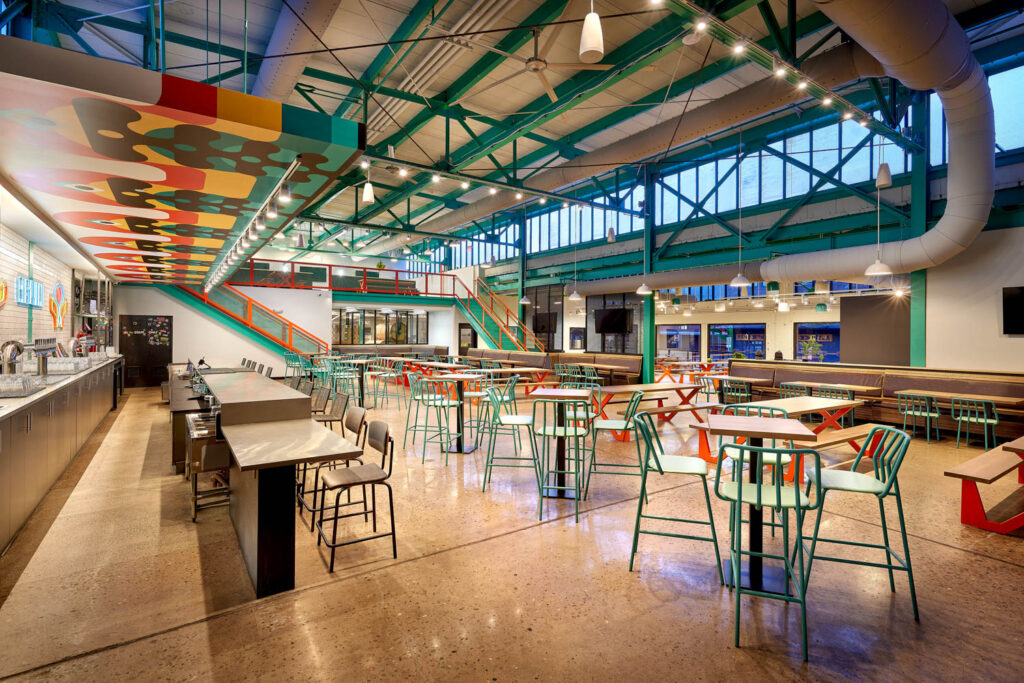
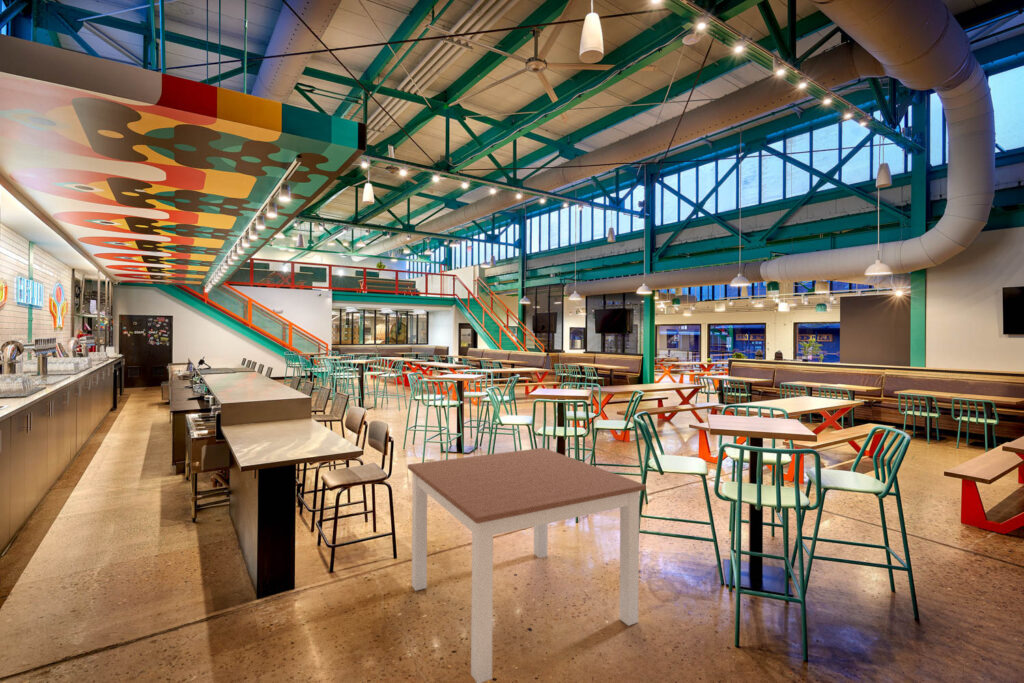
+ dining table [407,447,647,683]
